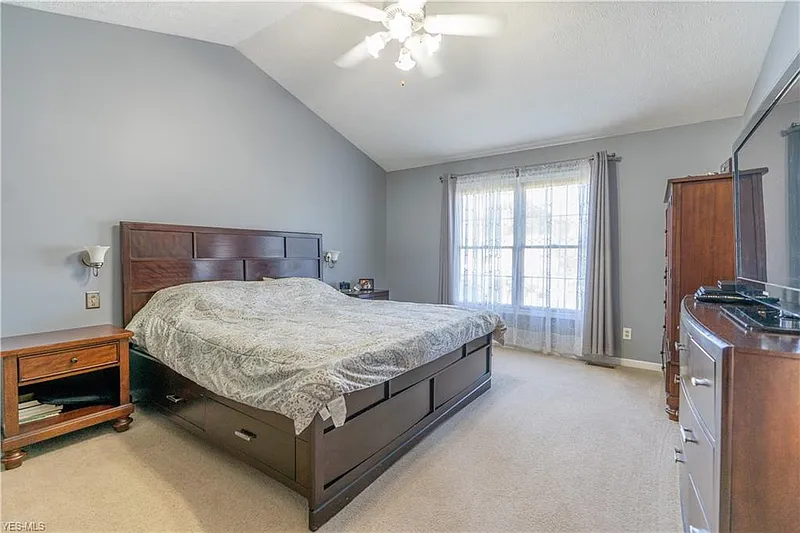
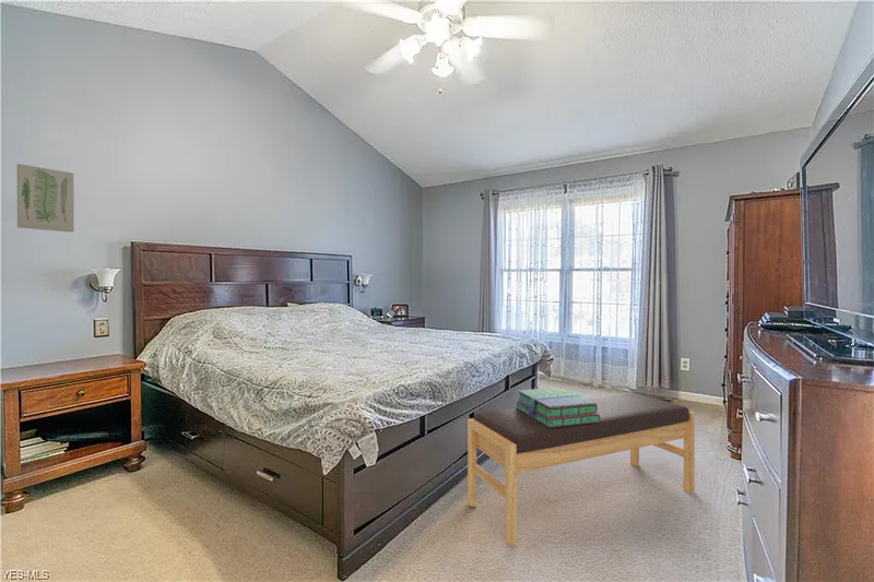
+ stack of books [515,387,601,428]
+ wall art [16,163,75,233]
+ bench [466,391,696,547]
